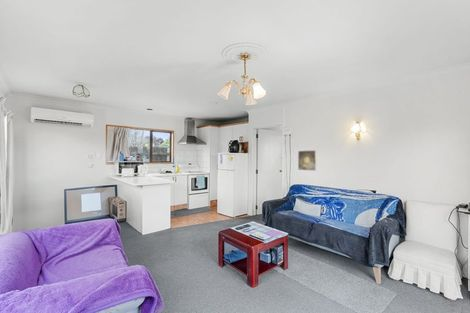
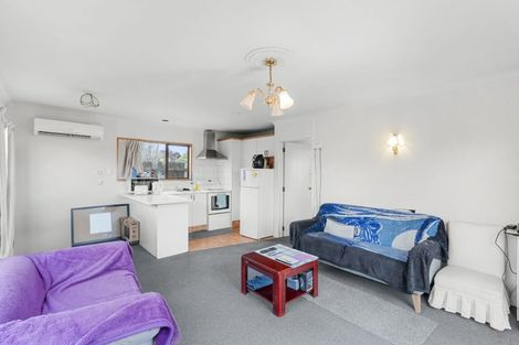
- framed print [297,149,318,172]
